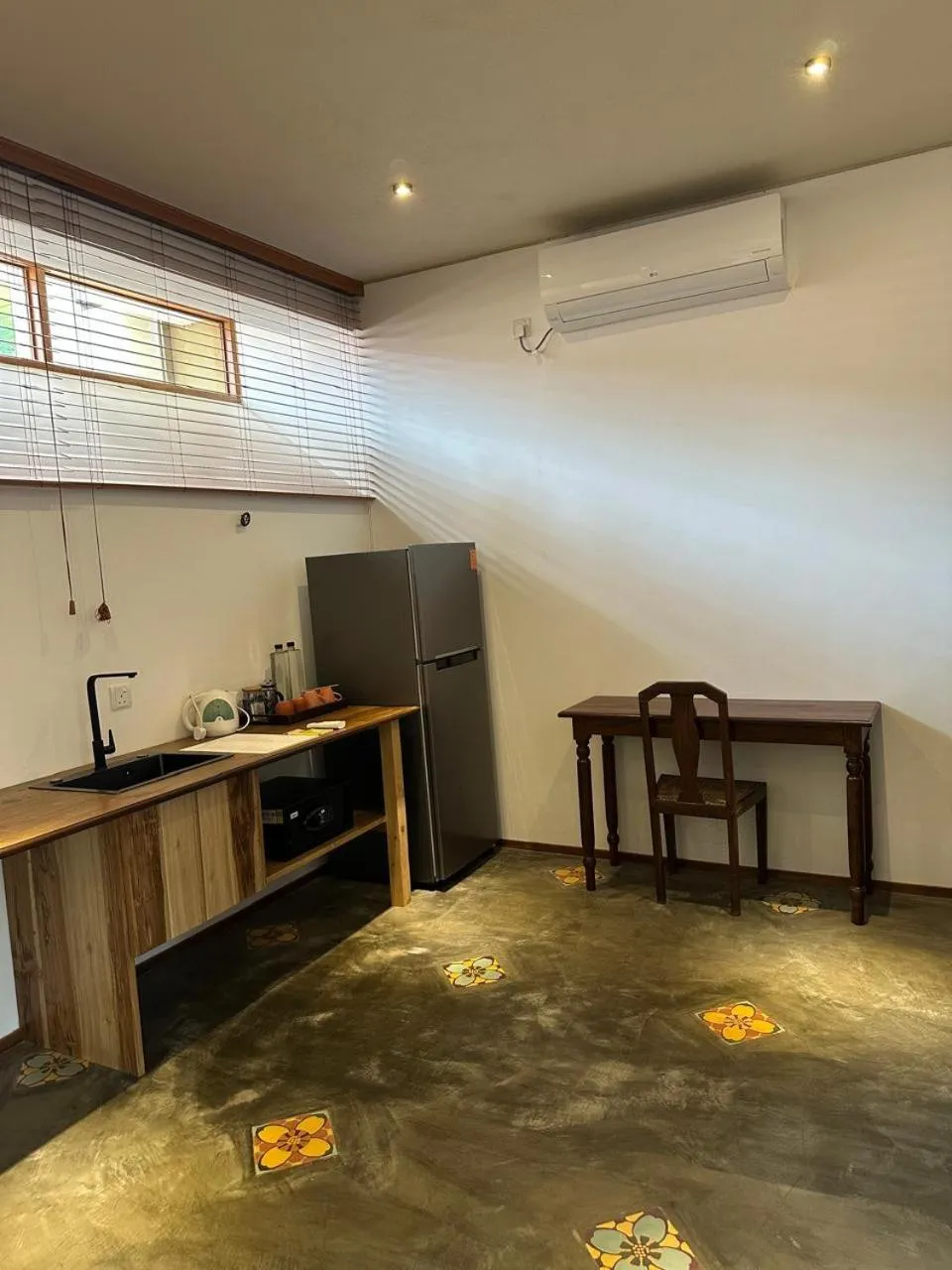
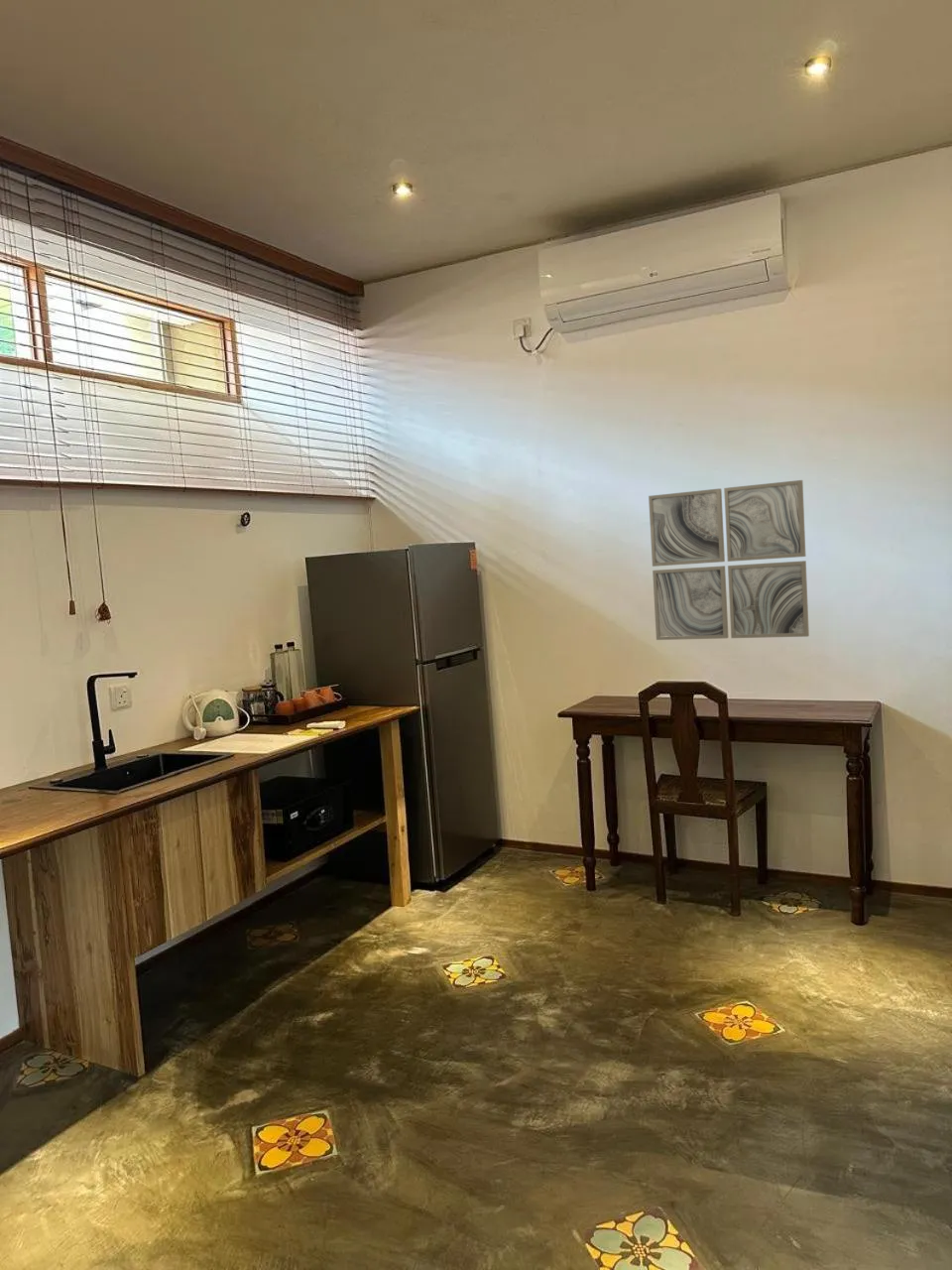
+ wall art [648,479,810,641]
